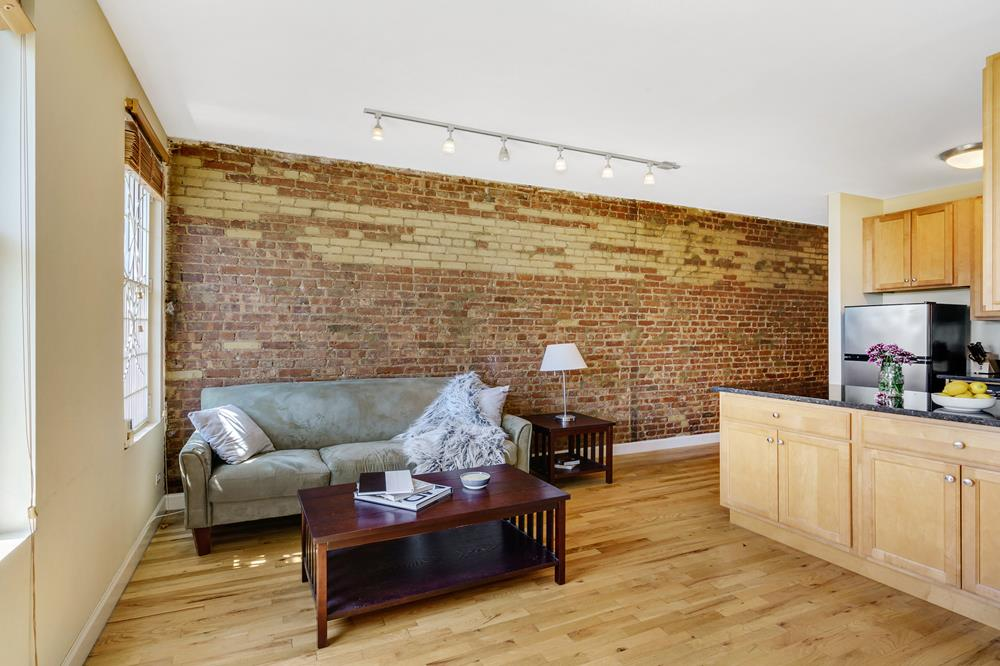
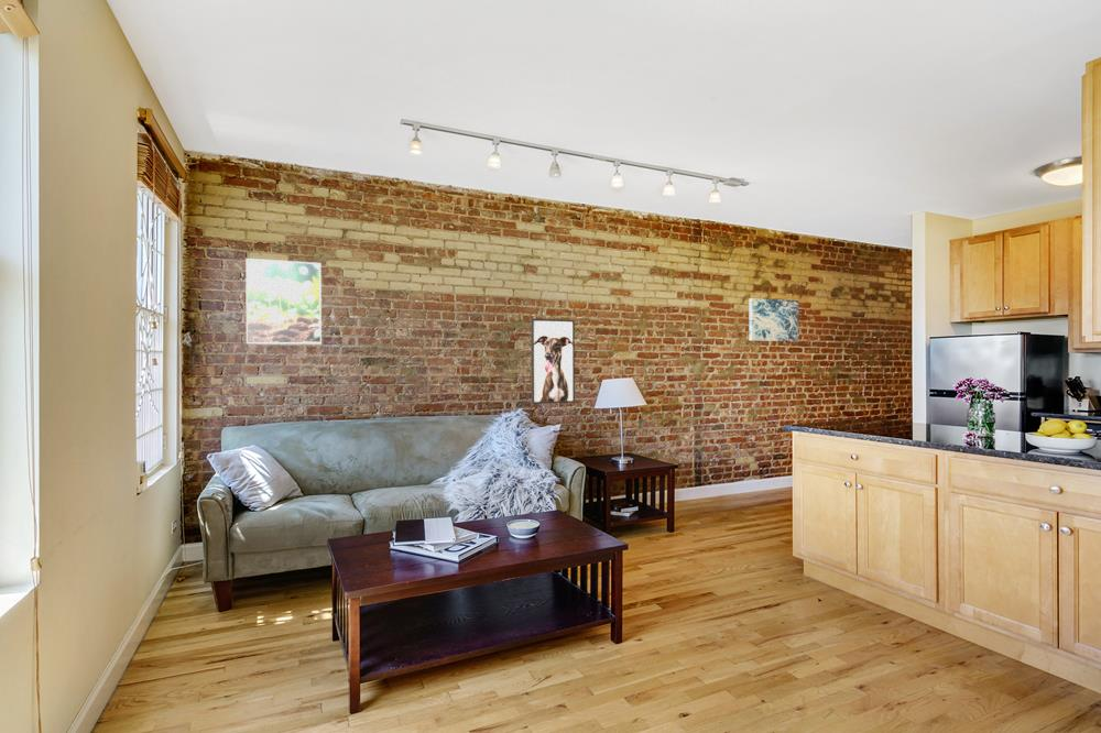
+ wall art [748,297,799,342]
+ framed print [244,258,323,346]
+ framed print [530,318,576,405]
